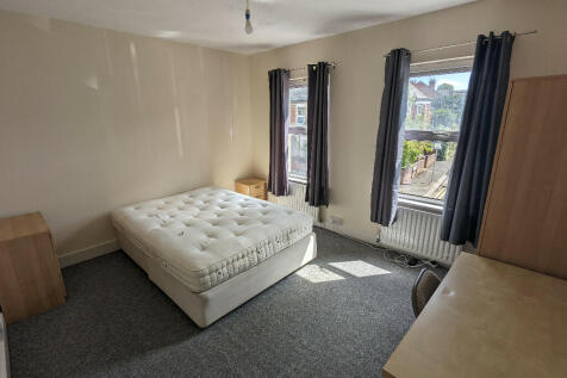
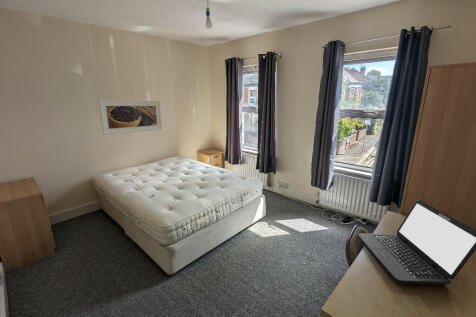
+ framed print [98,99,163,136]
+ laptop [357,199,476,286]
